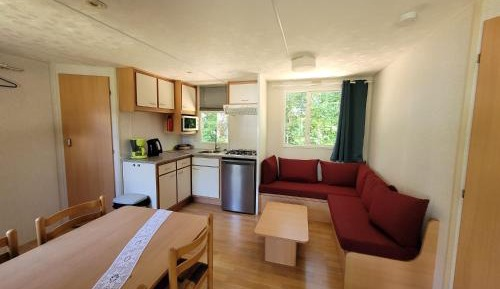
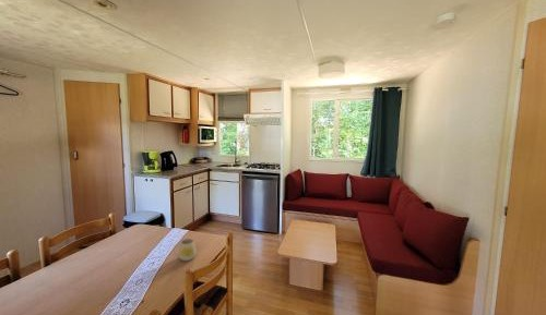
+ mug [173,238,198,262]
